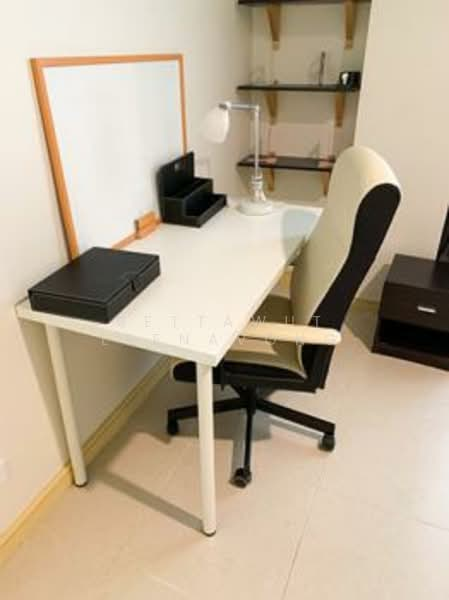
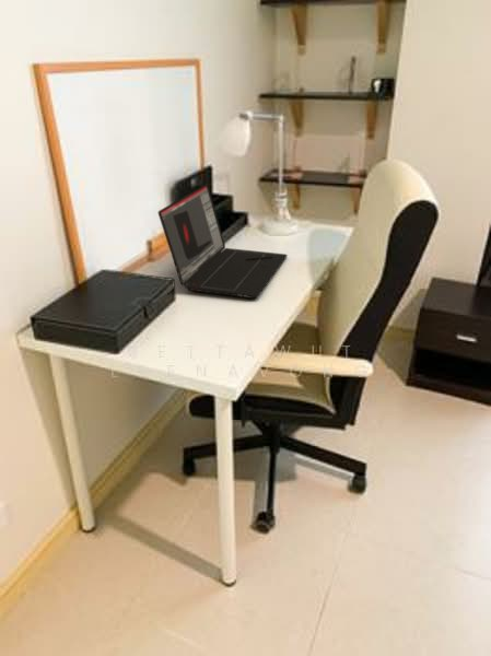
+ laptop [157,183,289,300]
